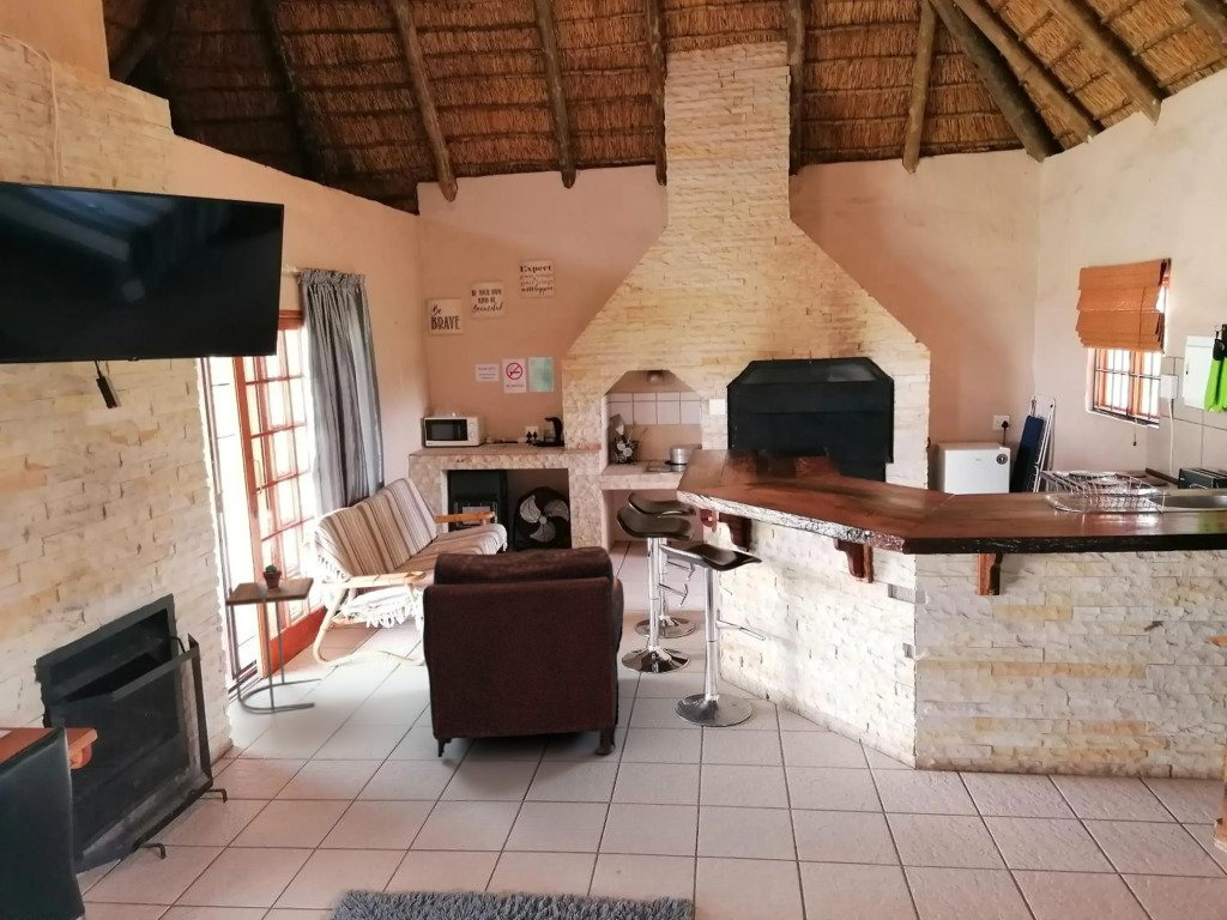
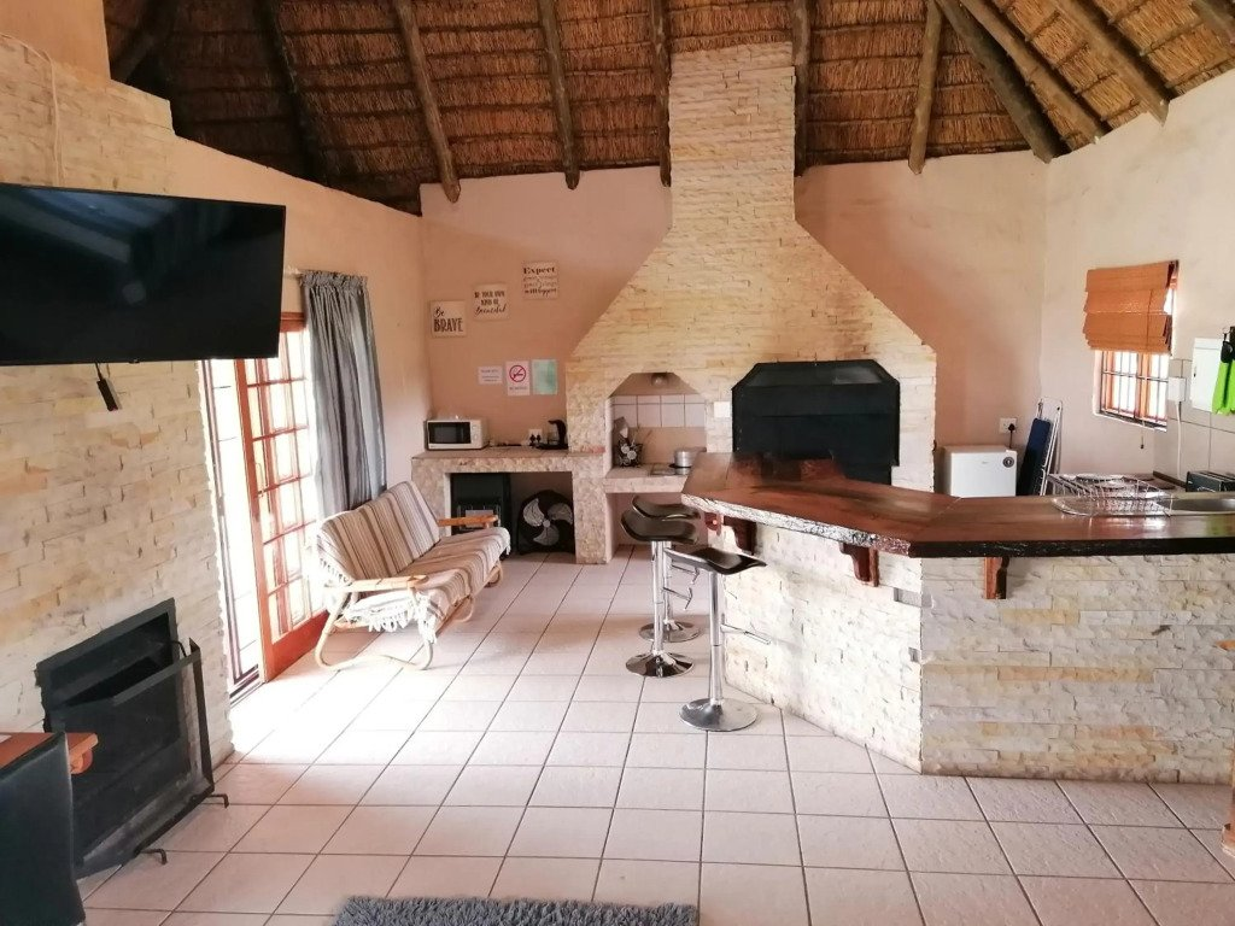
- leather [422,545,625,758]
- potted succulent [261,564,283,589]
- side table [224,576,322,713]
